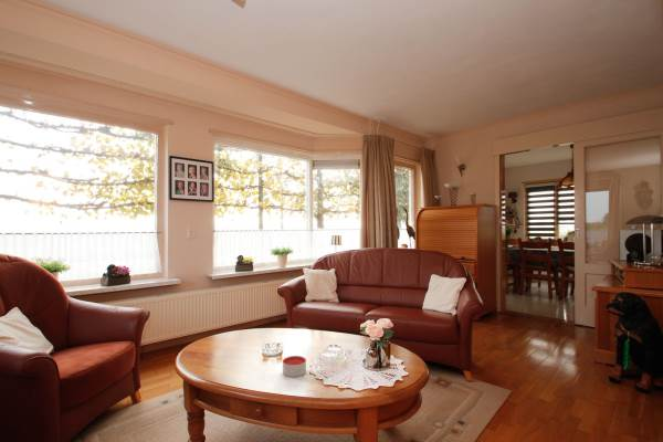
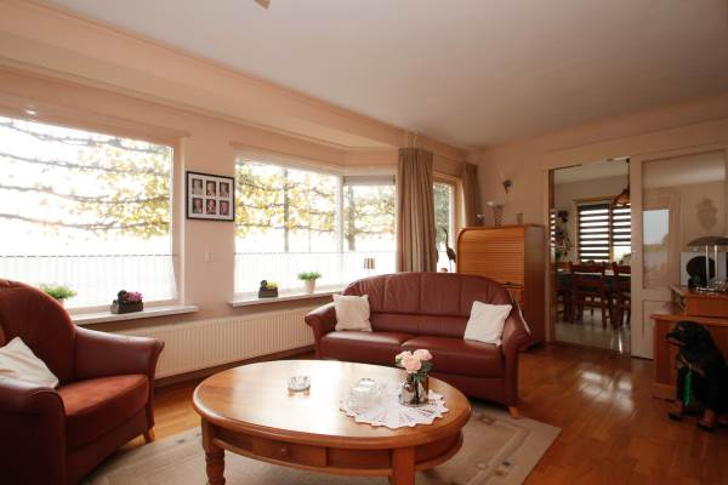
- candle [282,355,307,378]
